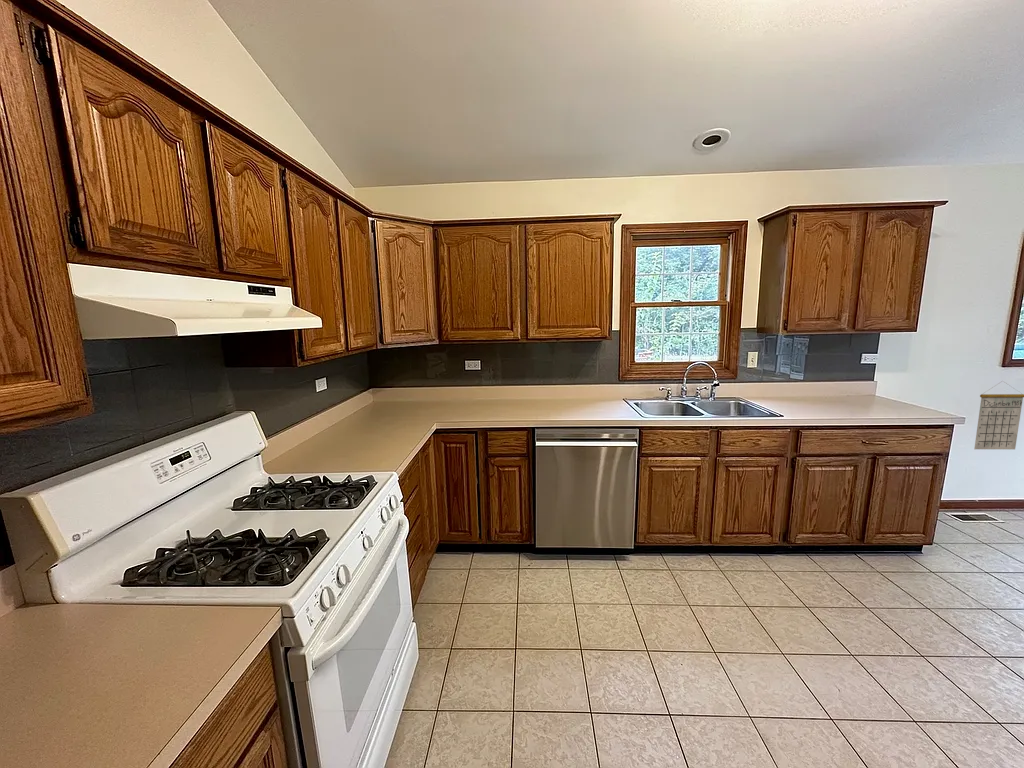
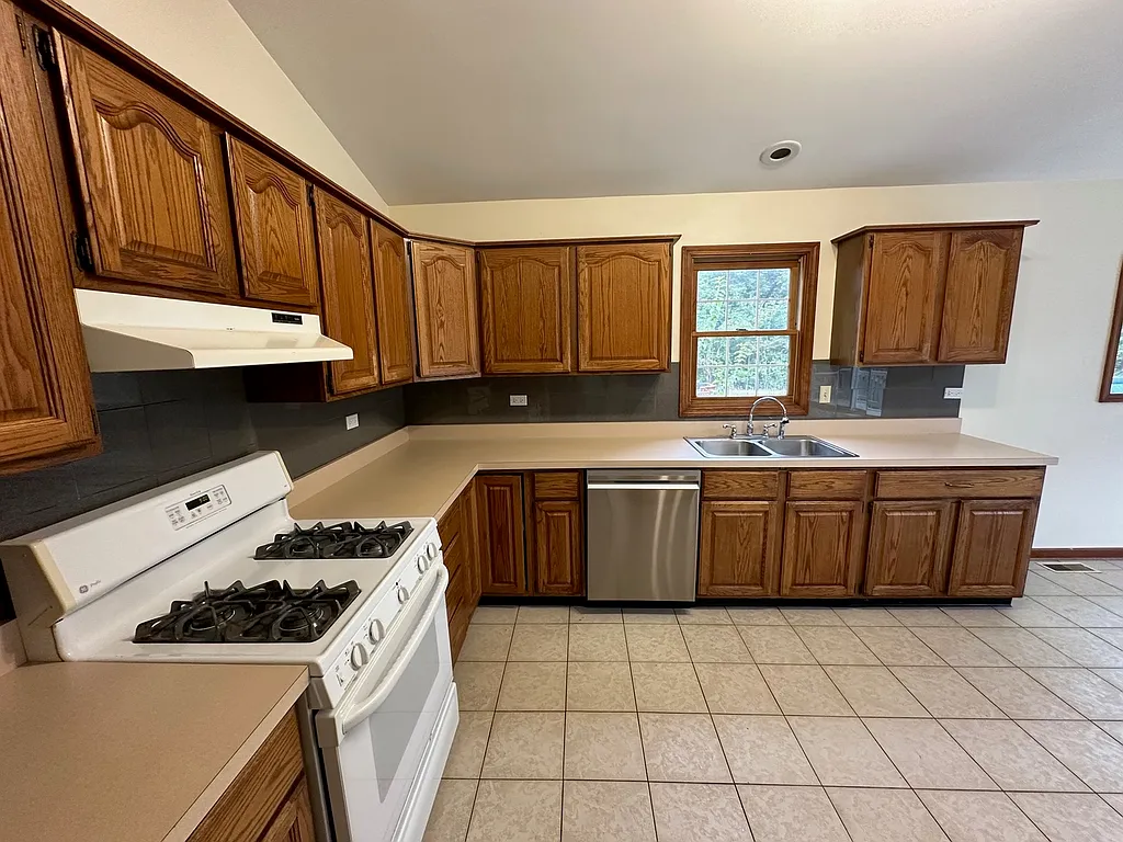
- calendar [973,380,1024,450]
